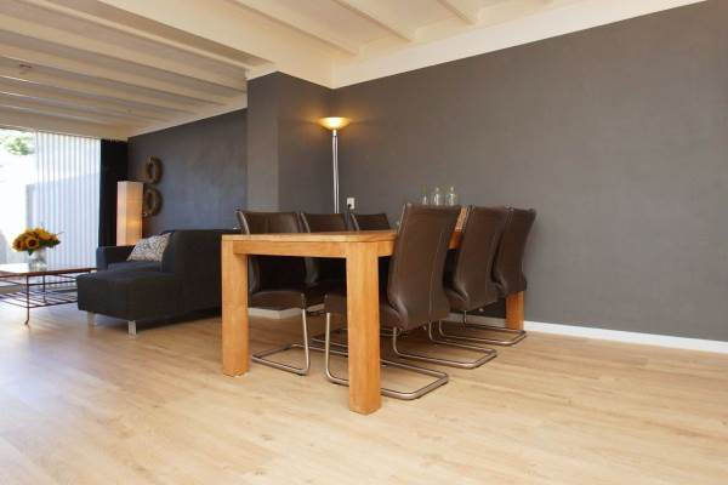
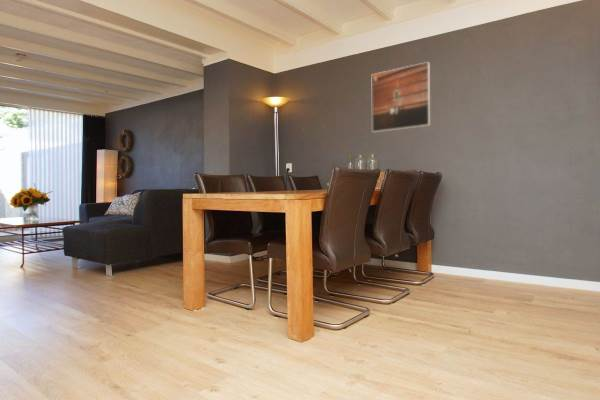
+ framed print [371,61,431,133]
